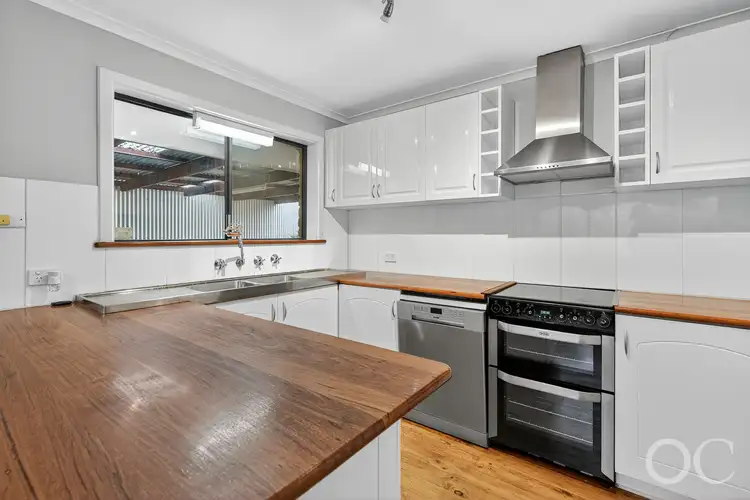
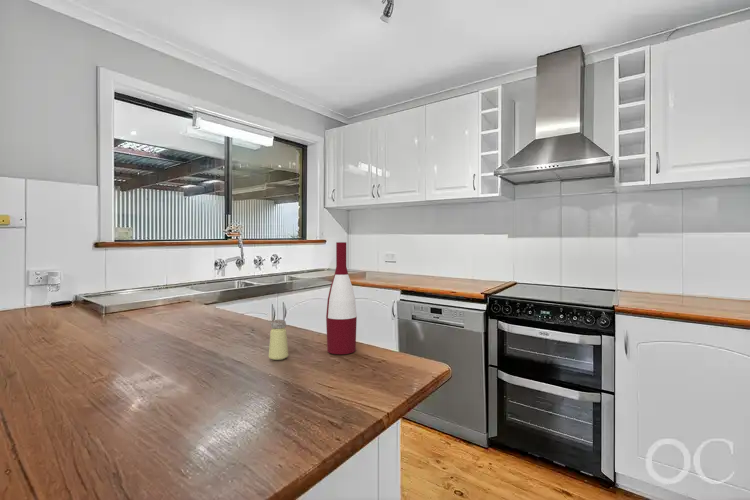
+ alcohol [325,241,358,355]
+ saltshaker [268,319,289,361]
